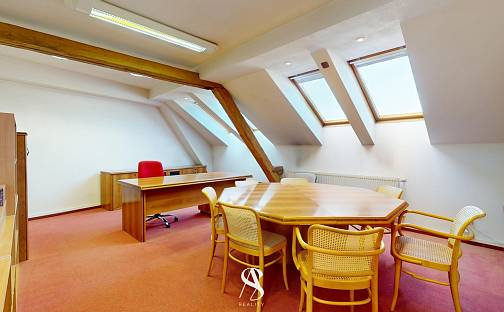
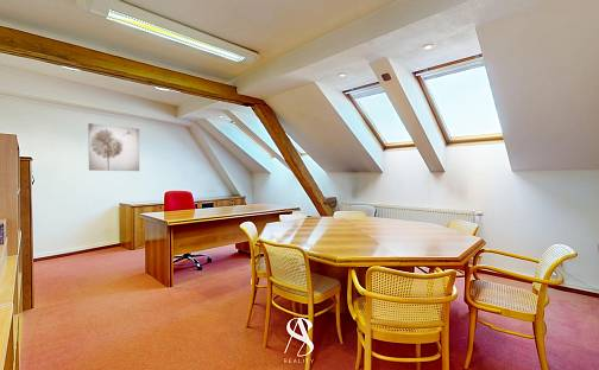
+ wall art [87,122,140,172]
